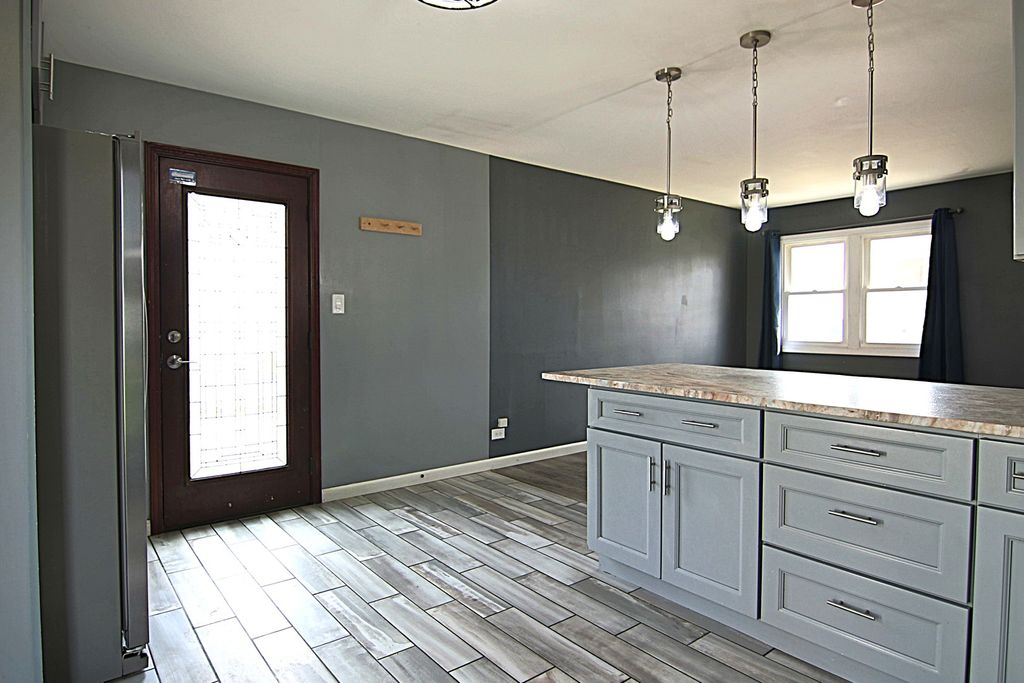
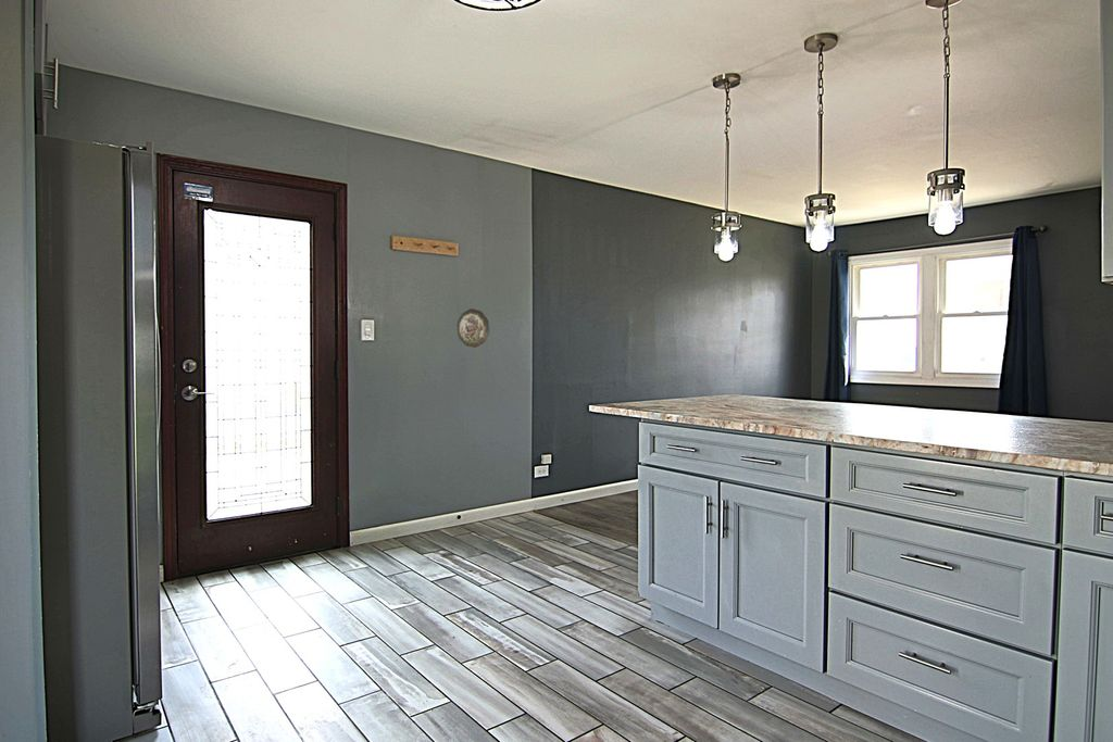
+ decorative plate [457,307,490,349]
